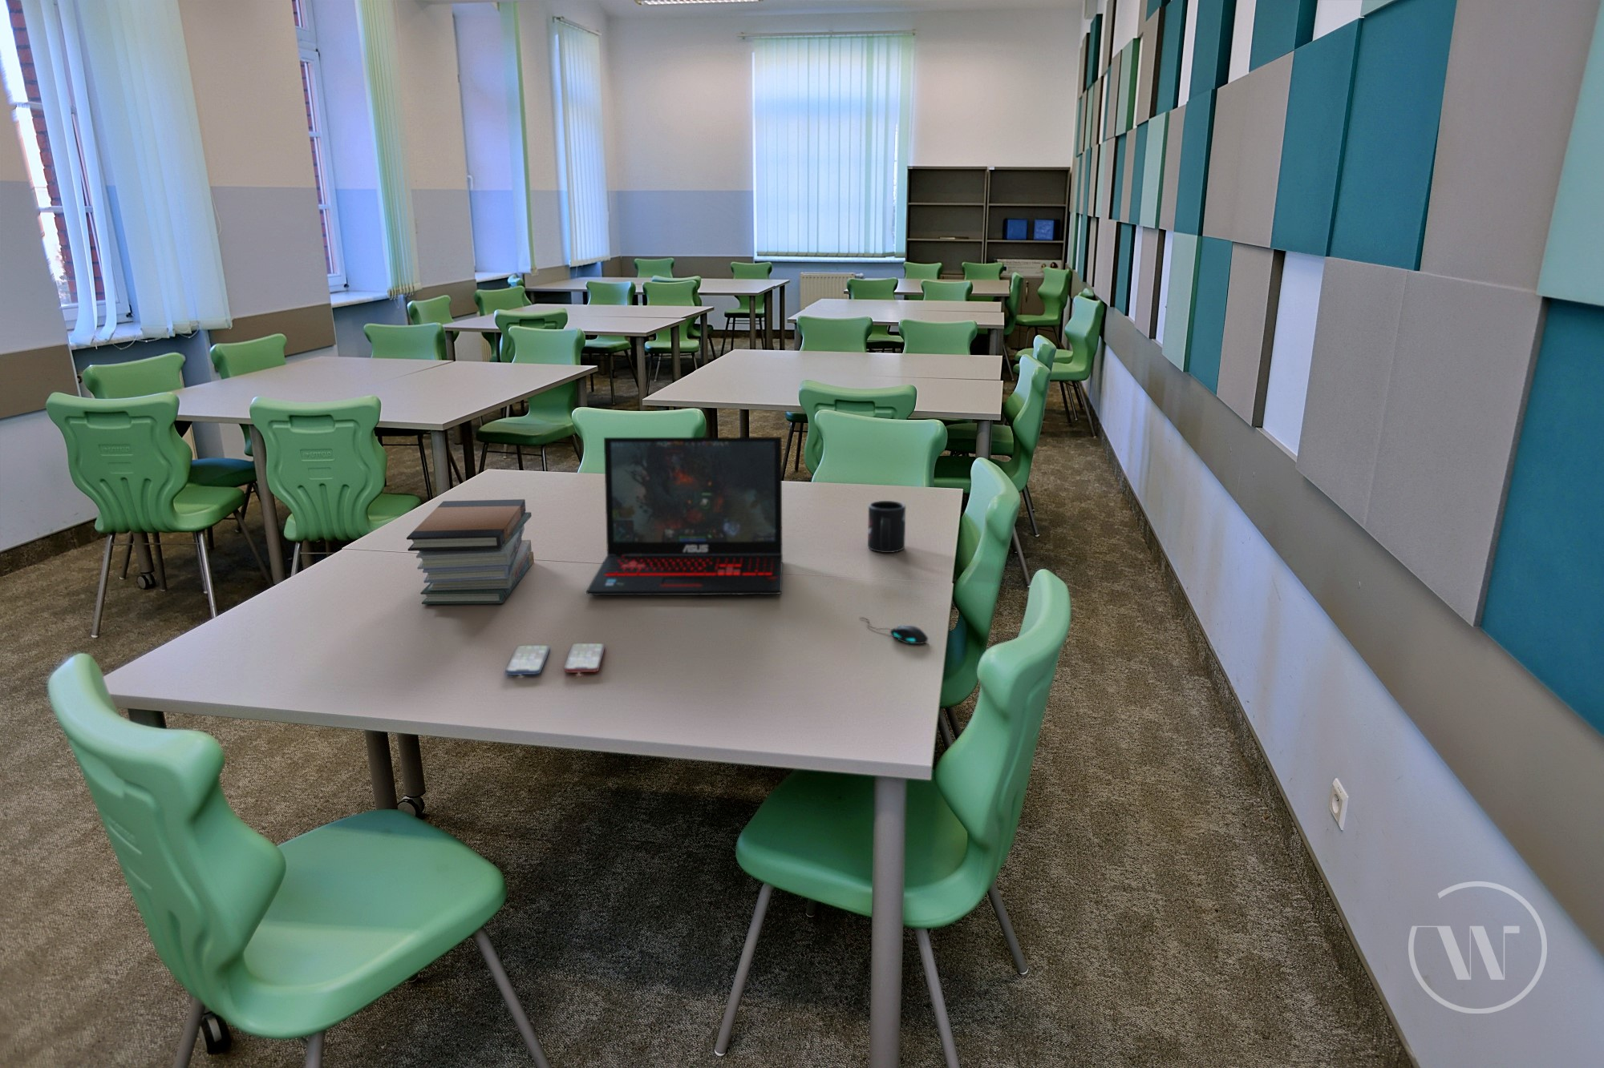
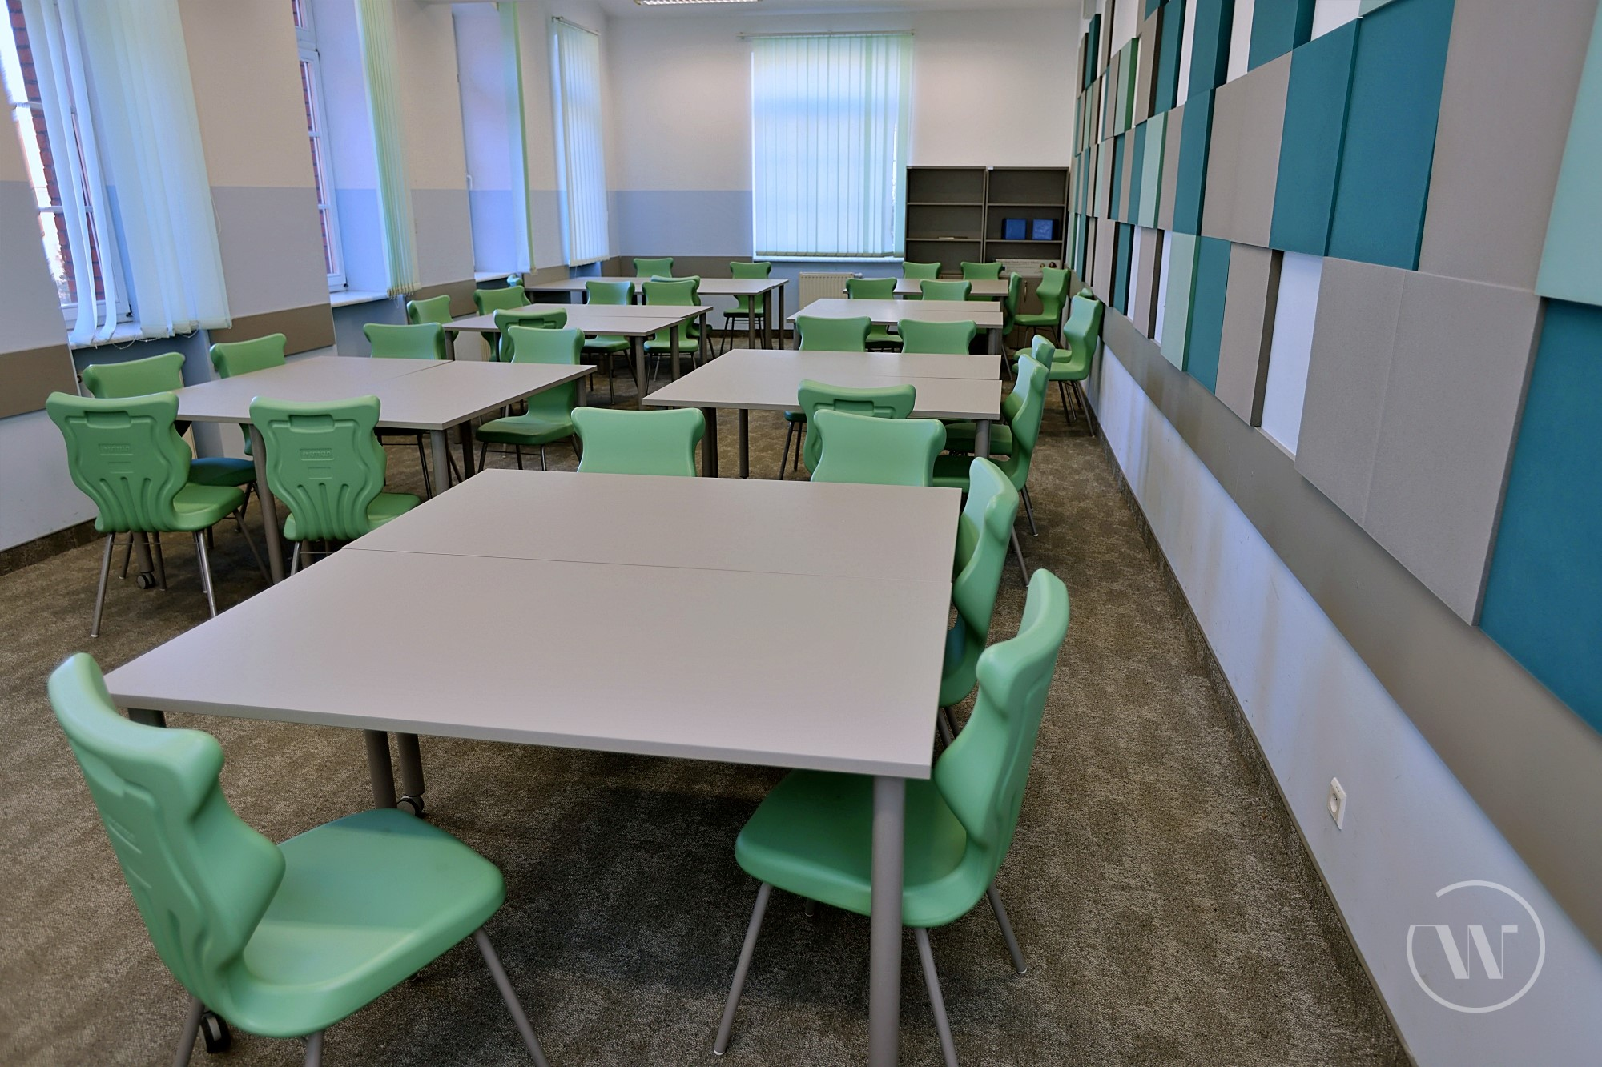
- book stack [405,498,535,604]
- laptop [586,436,784,596]
- mug [867,499,908,553]
- smartphone [504,642,606,676]
- mouse [859,616,929,645]
